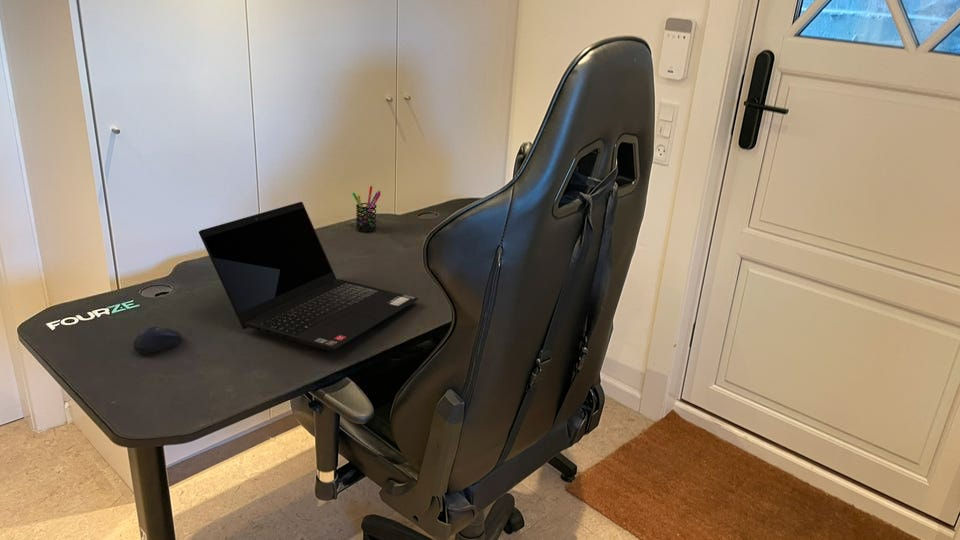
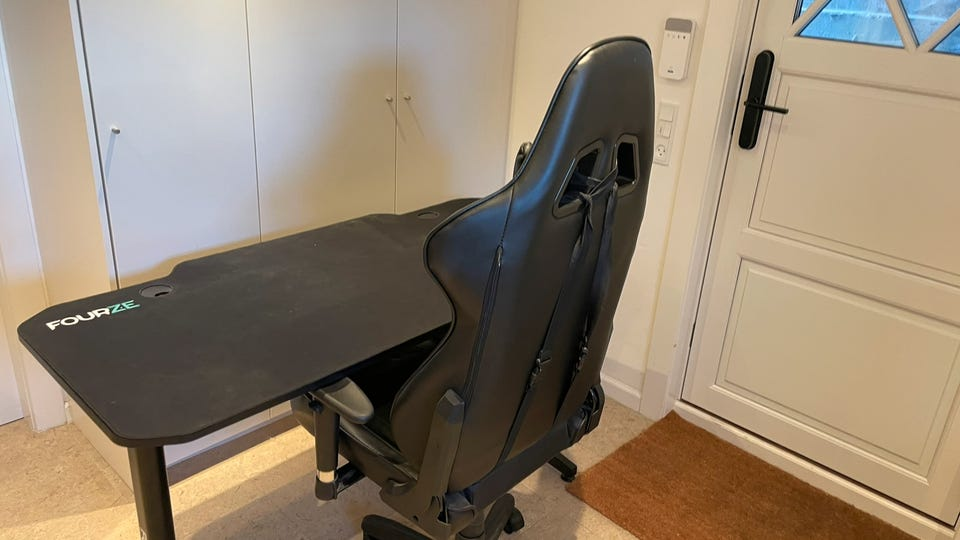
- laptop computer [198,201,419,352]
- computer mouse [132,326,183,354]
- pen holder [351,185,382,232]
